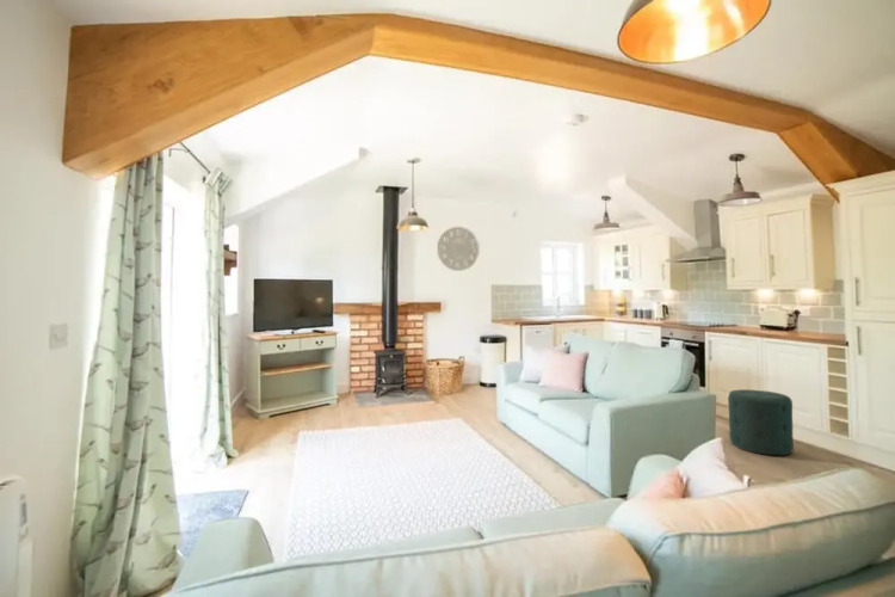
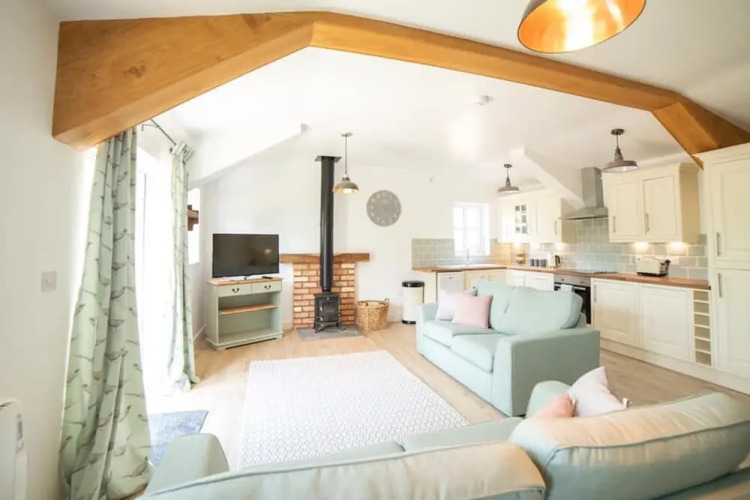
- ottoman [727,388,795,456]
